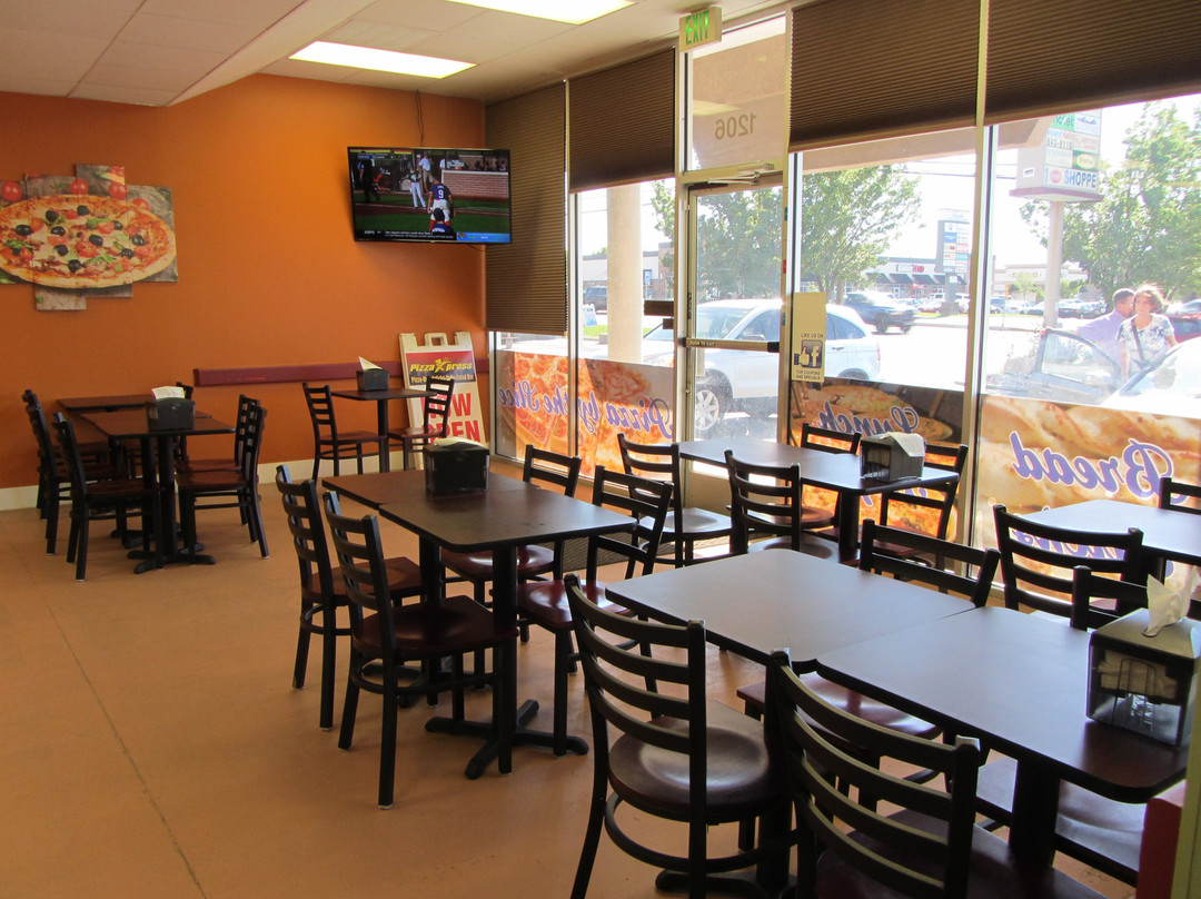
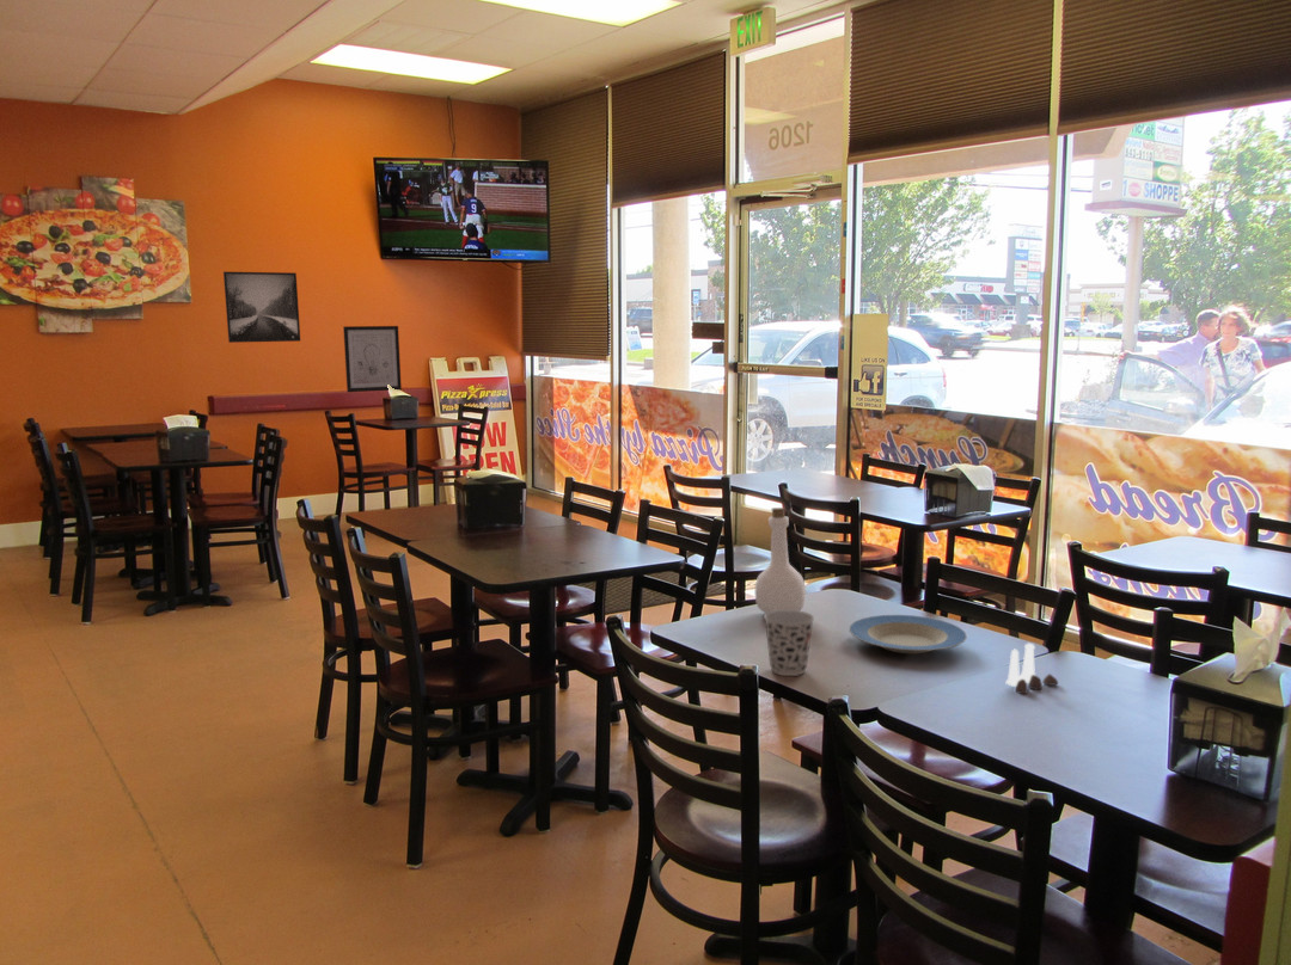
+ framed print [222,270,301,344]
+ cup [763,610,815,677]
+ plate [848,614,968,654]
+ salt and pepper shaker set [1004,641,1059,695]
+ wall art [342,325,403,393]
+ bottle [753,506,807,614]
